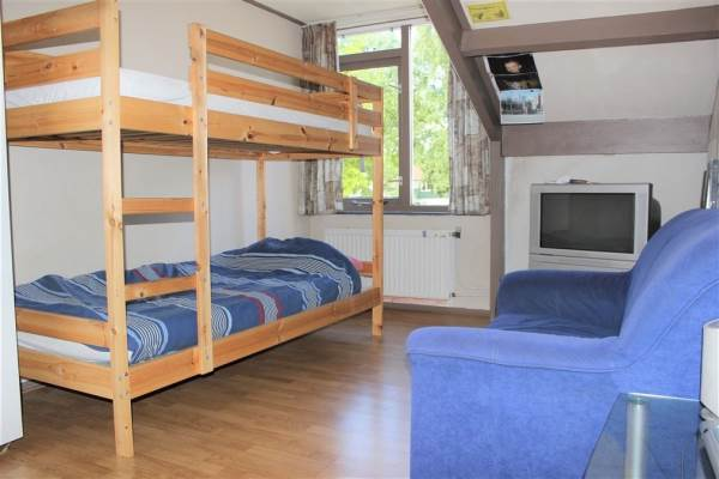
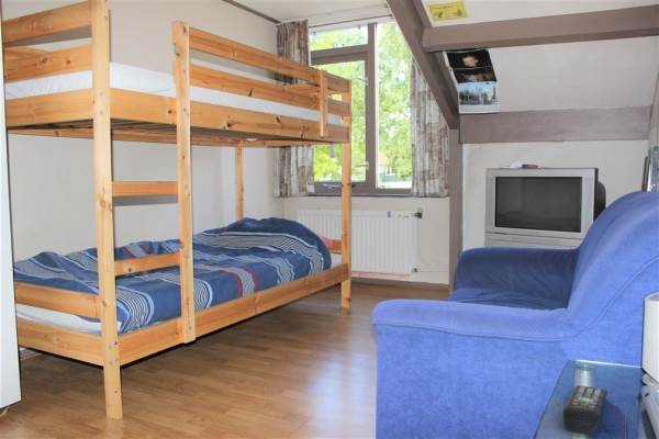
+ remote control [562,384,608,437]
